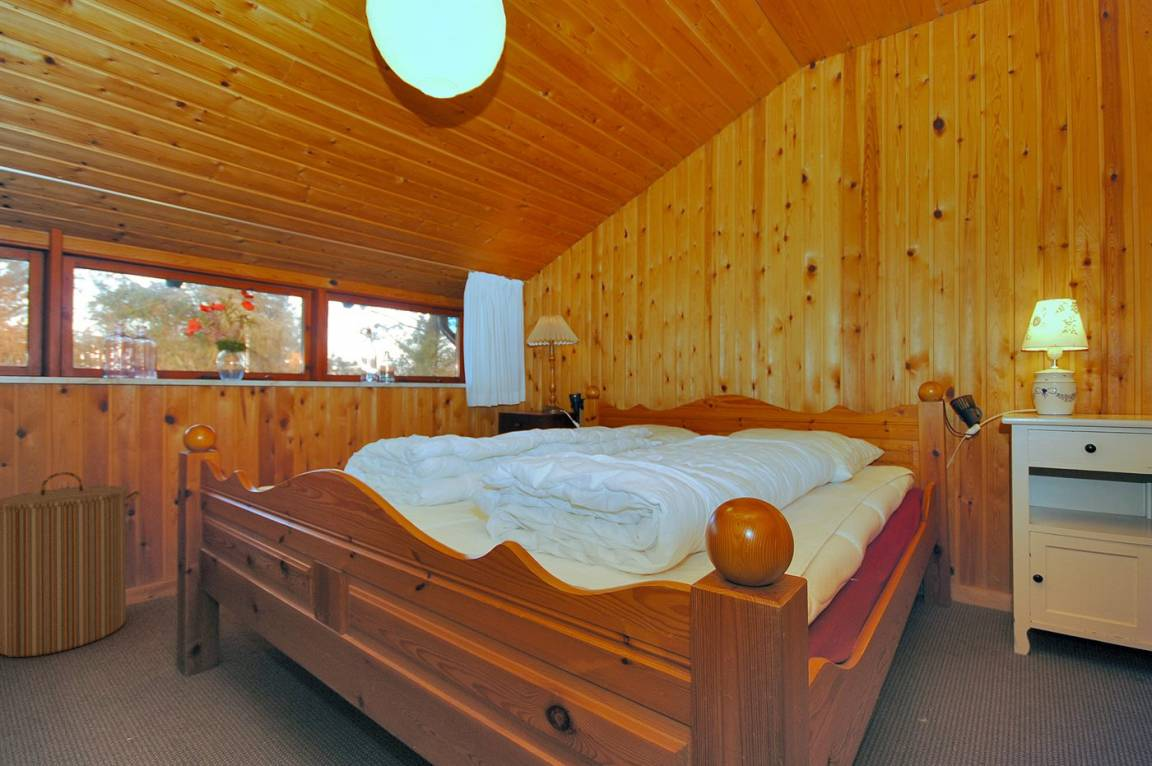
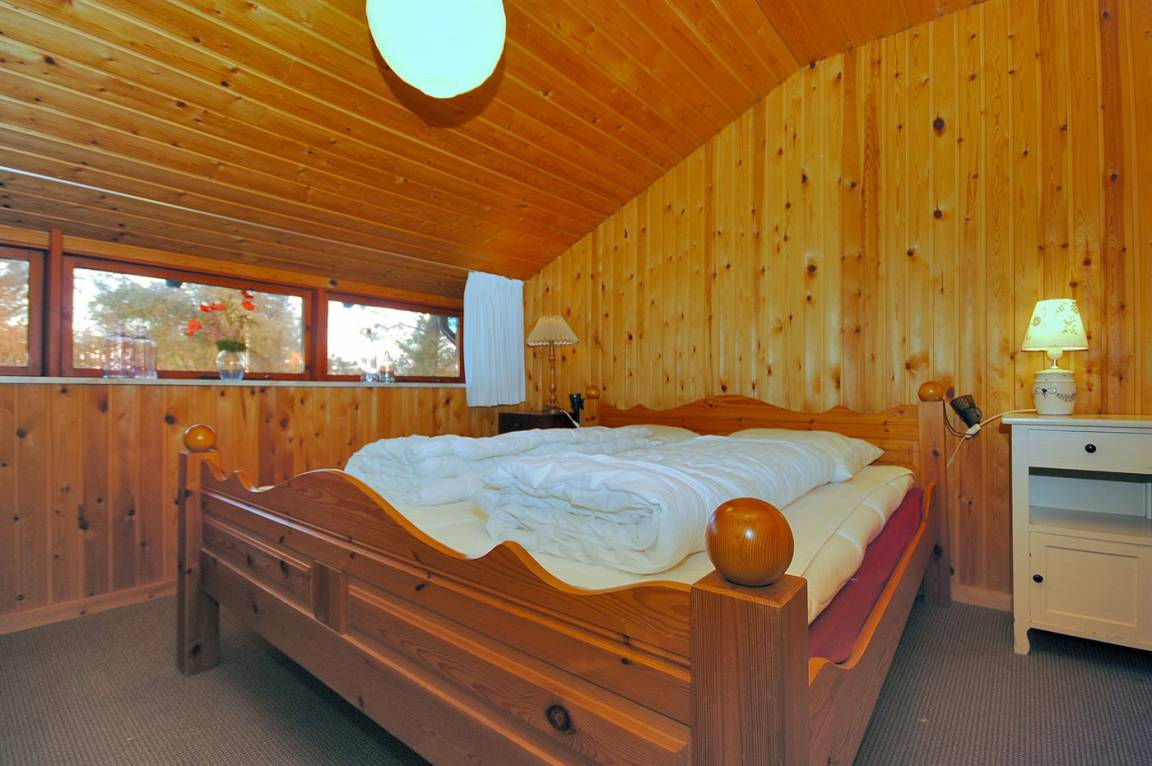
- laundry hamper [0,471,141,658]
